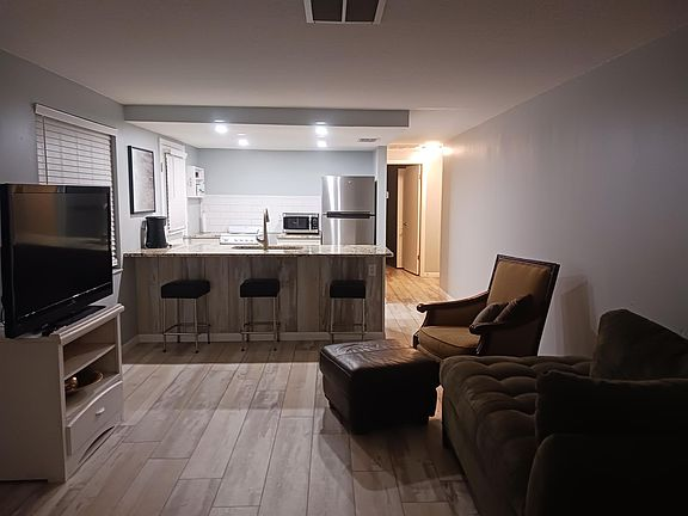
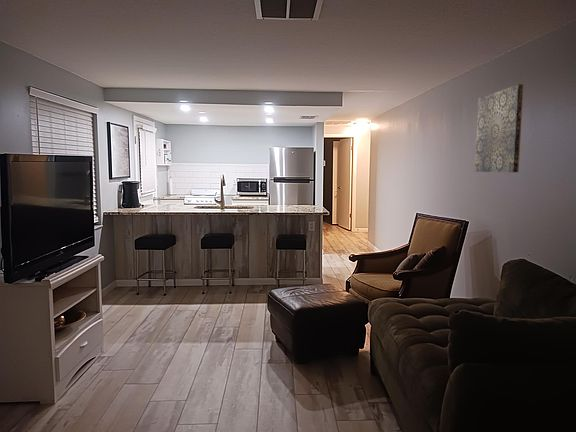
+ wall art [474,83,525,173]
